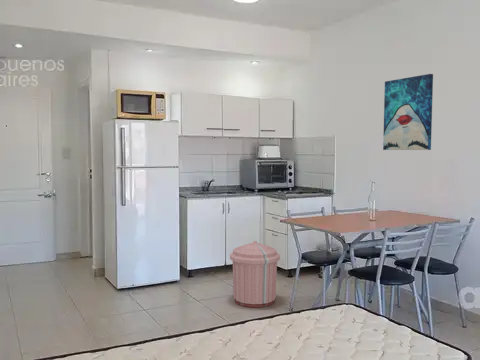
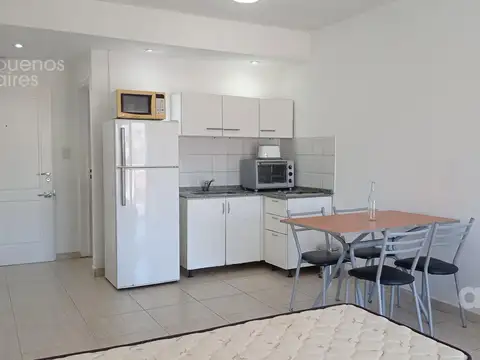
- trash can [229,240,281,309]
- wall art [382,73,434,151]
